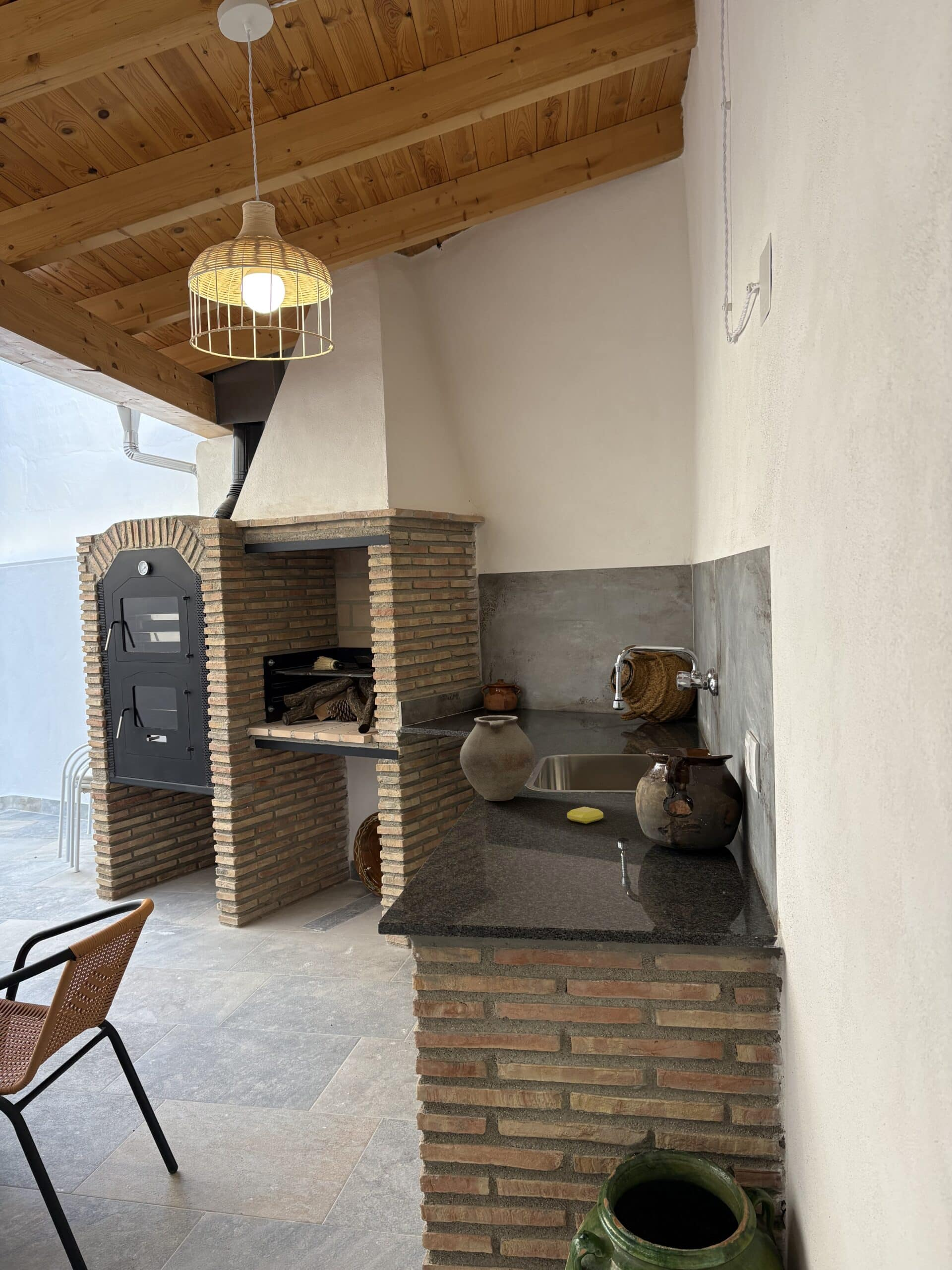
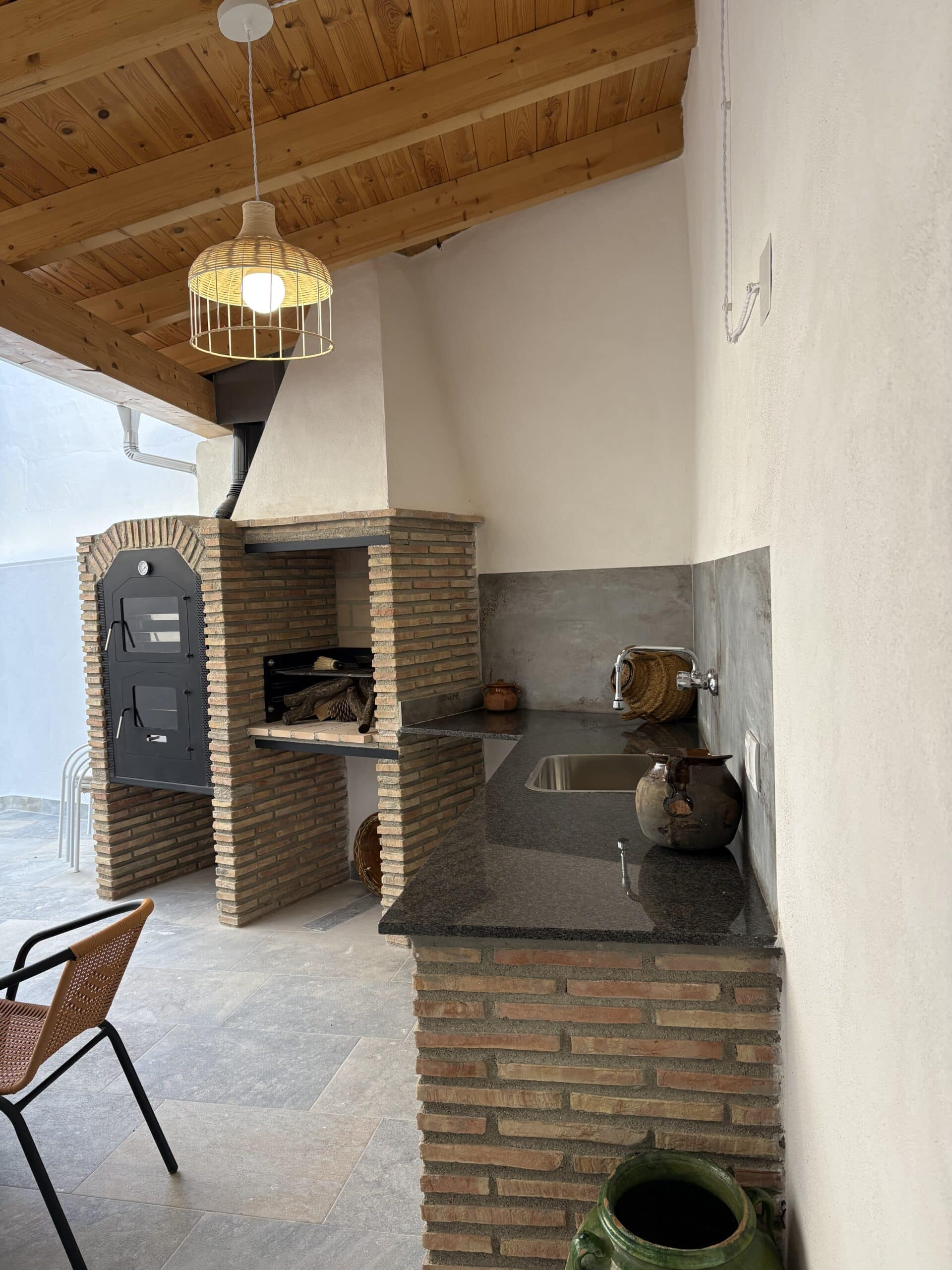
- soap bar [567,806,604,824]
- ceramic pot [459,715,536,802]
